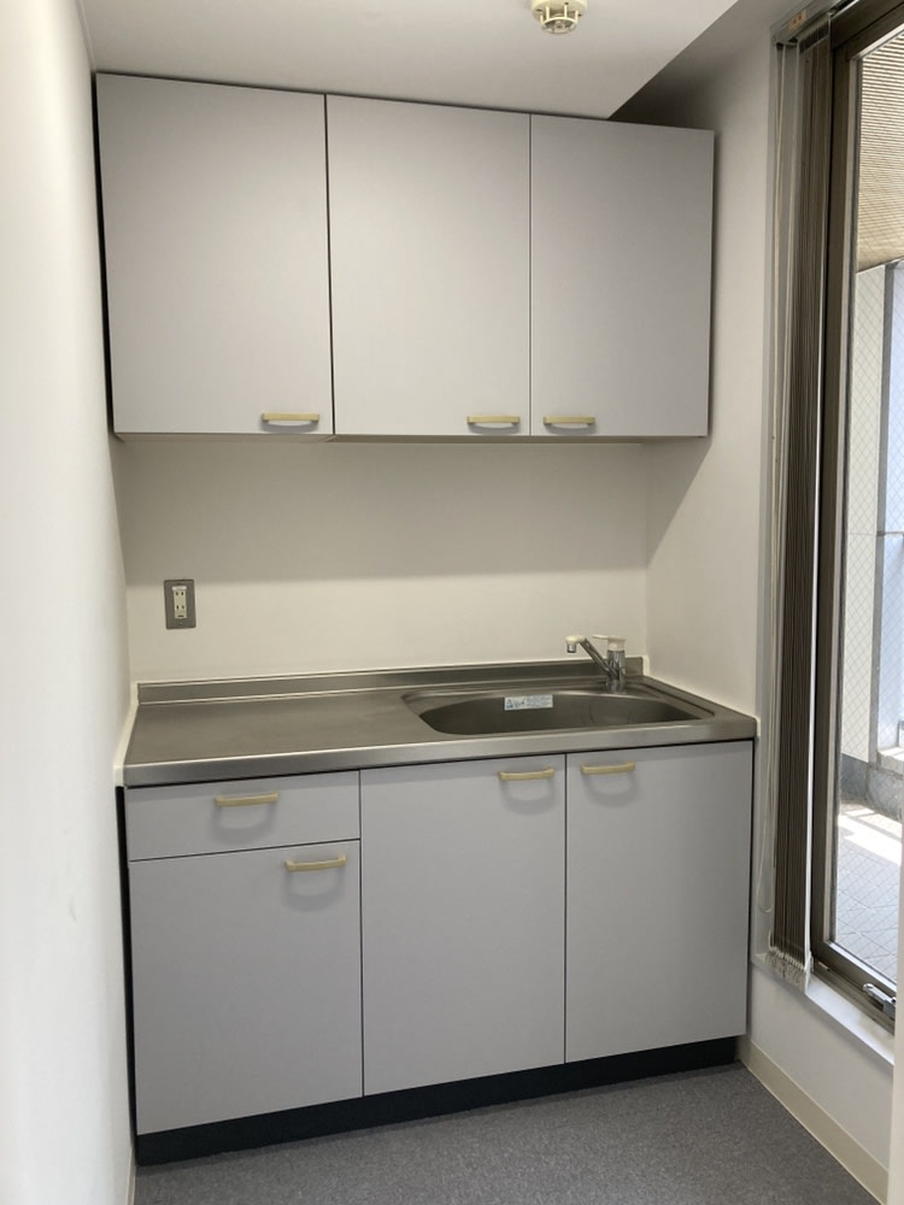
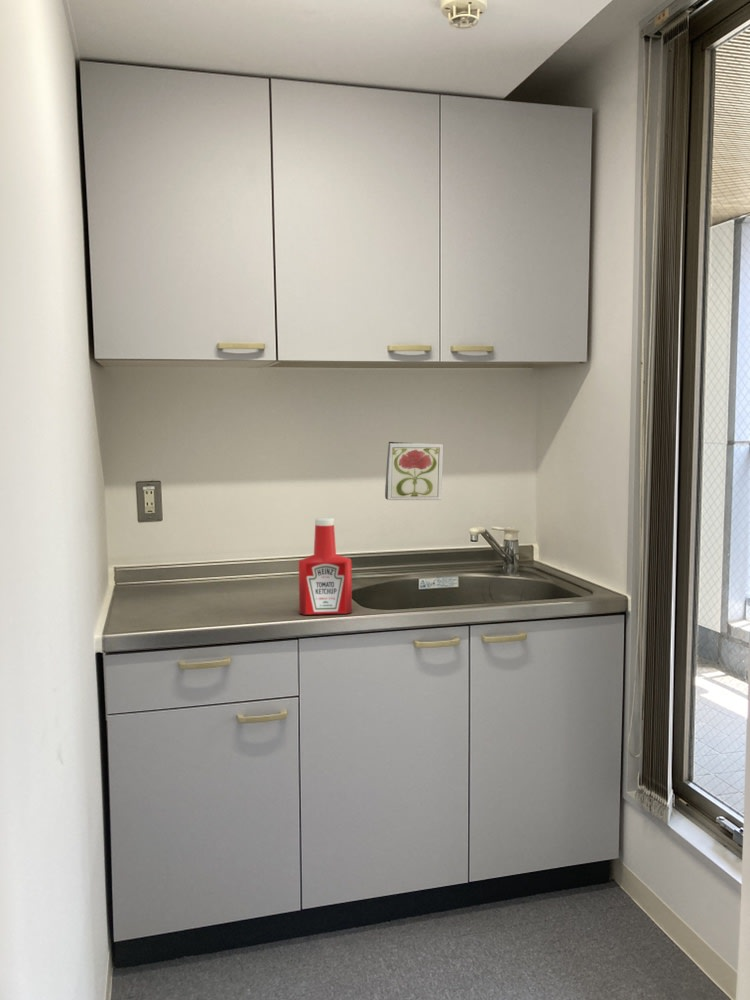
+ decorative tile [384,441,445,501]
+ soap bottle [298,517,353,616]
